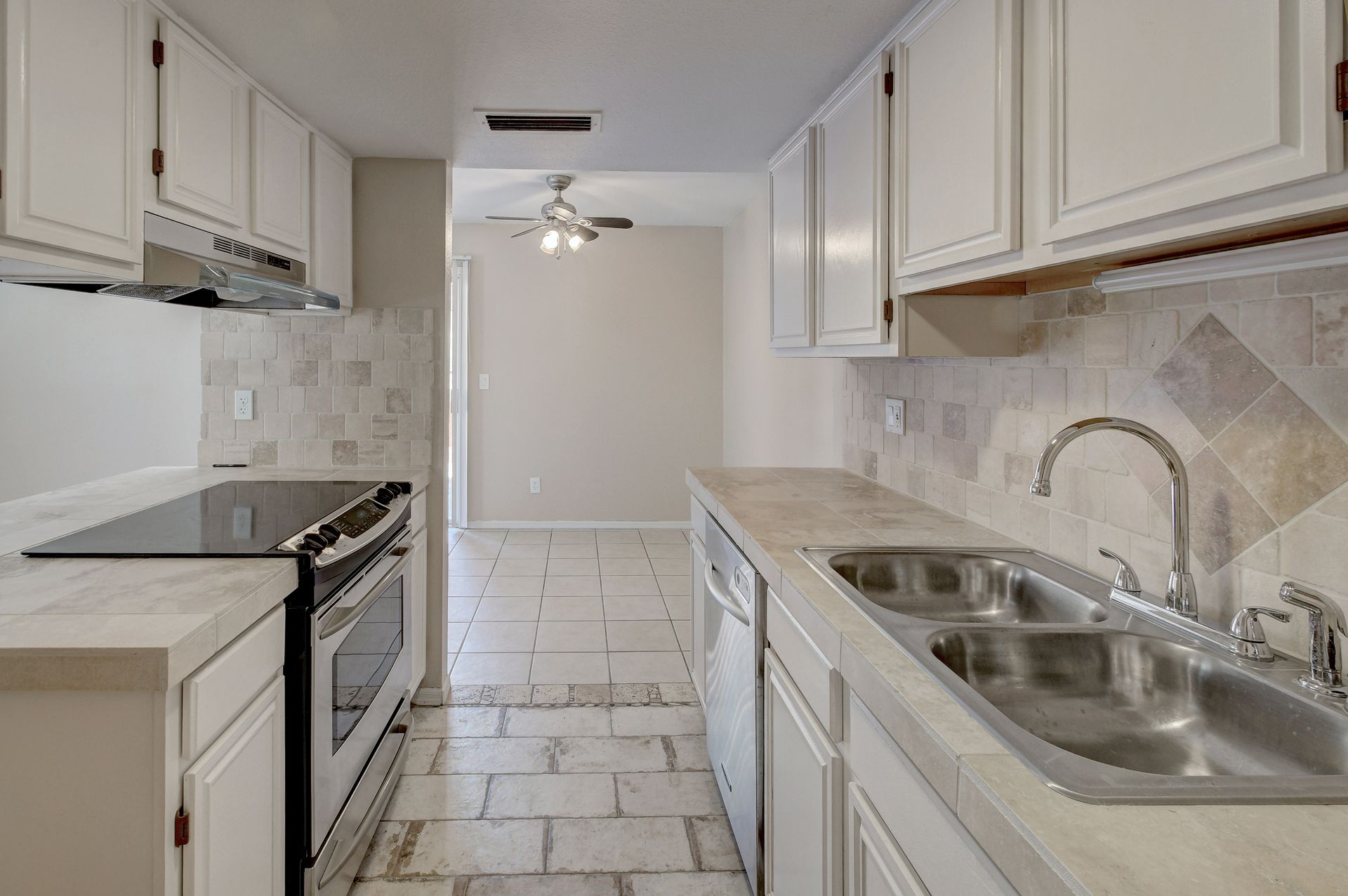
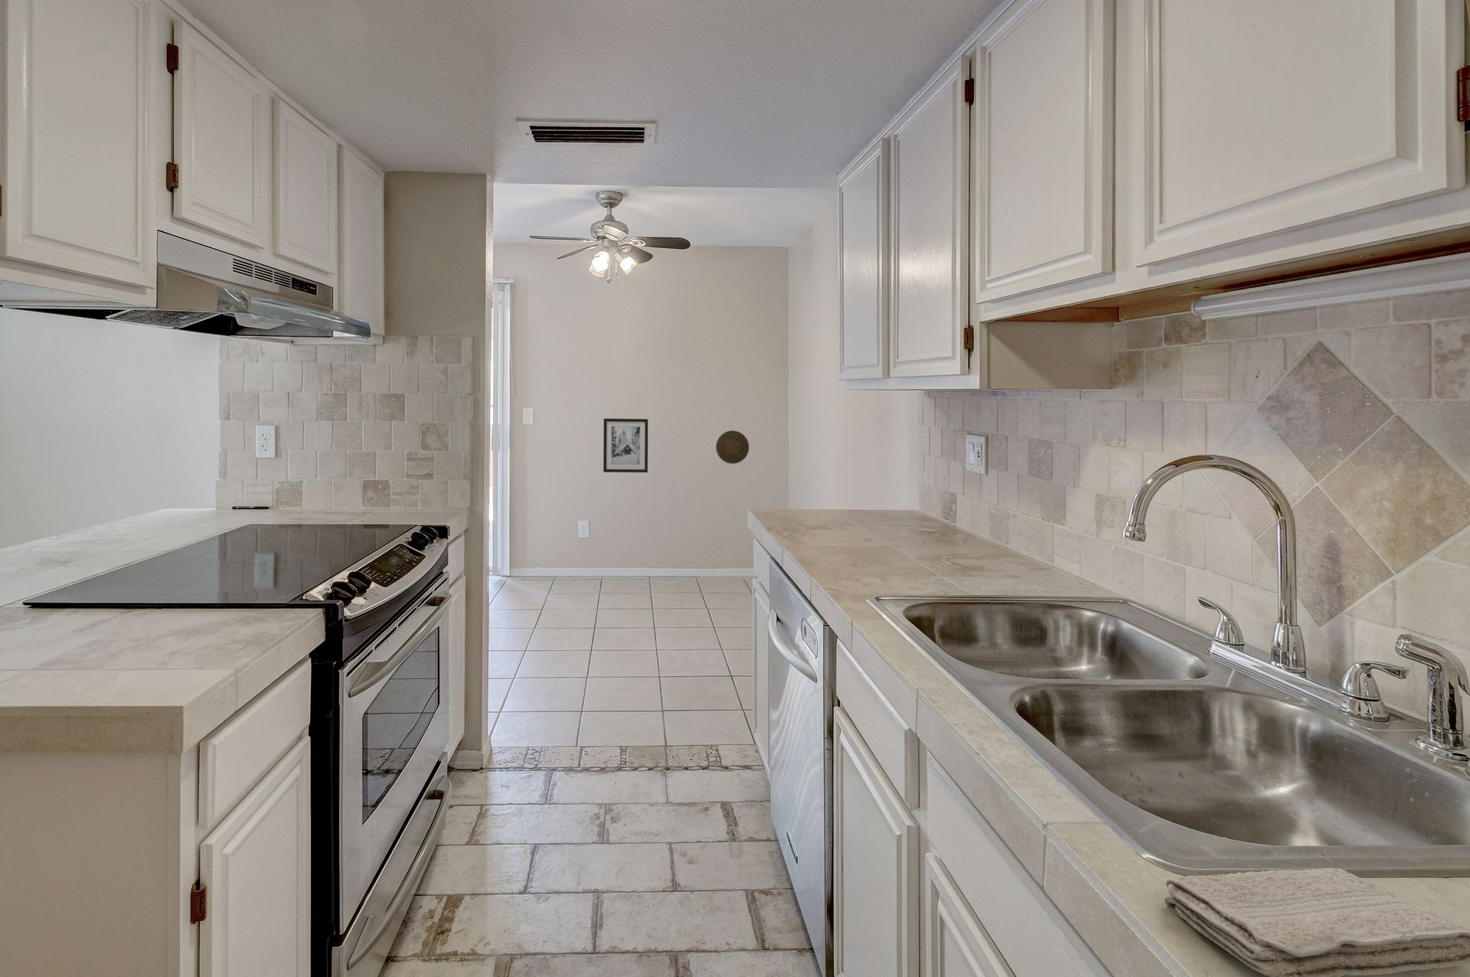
+ washcloth [1164,868,1470,977]
+ decorative plate [715,430,749,465]
+ wall art [603,418,649,473]
